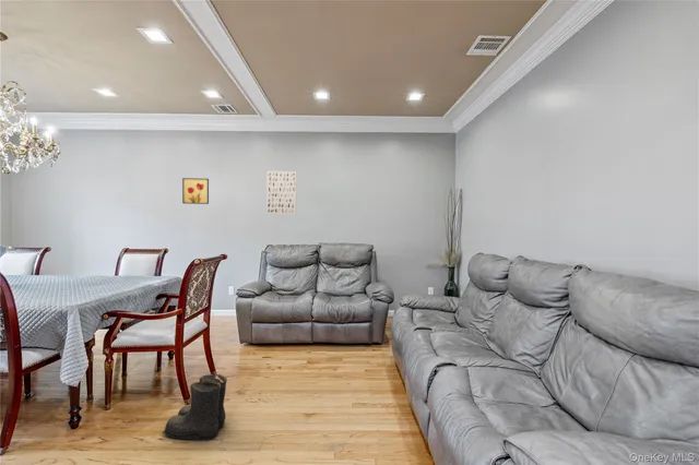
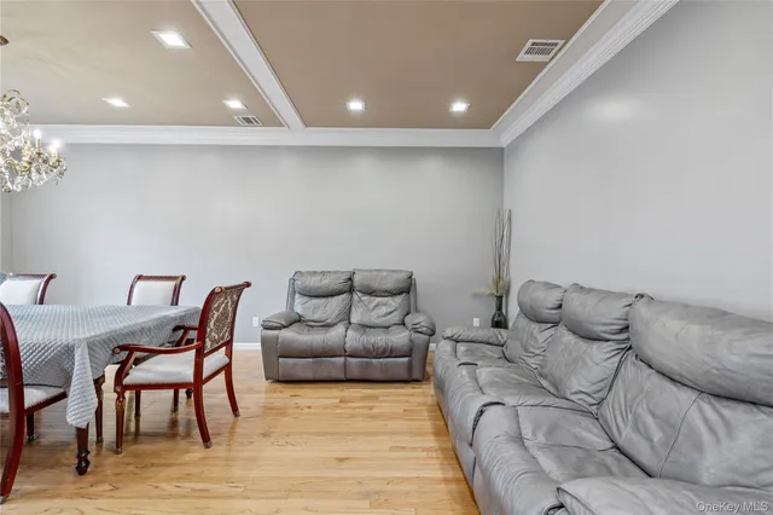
- boots [162,373,228,441]
- wall art [265,170,298,216]
- wall art [181,177,210,205]
